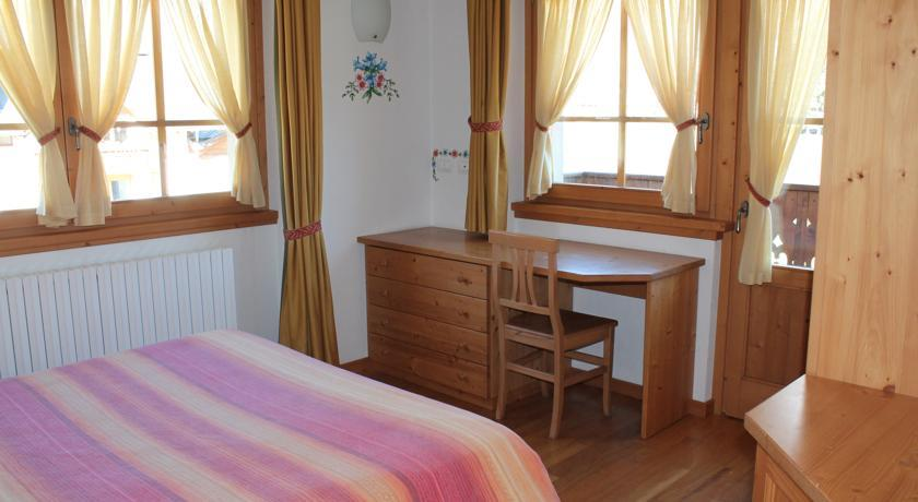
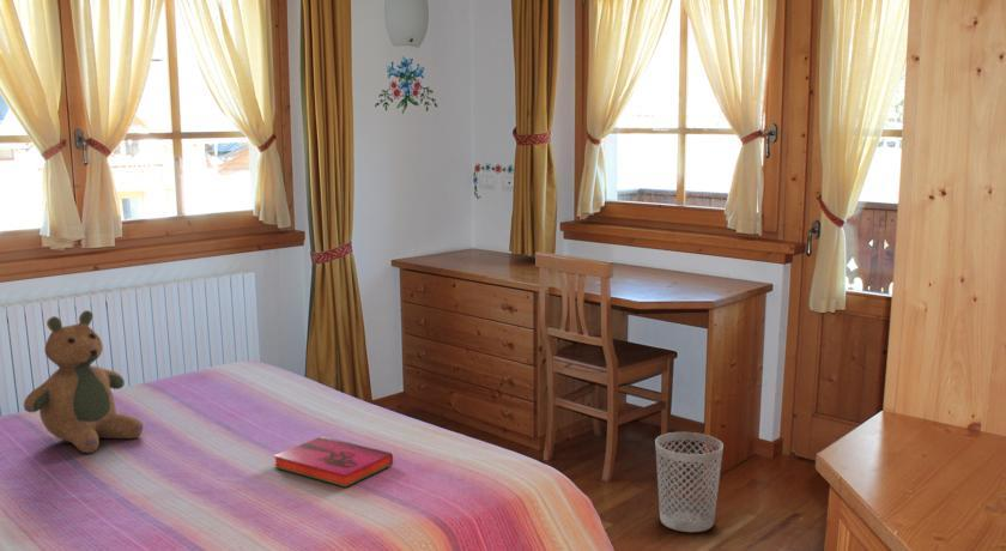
+ hardback book [272,435,394,489]
+ teddy bear [23,309,145,454]
+ wastebasket [654,431,725,533]
